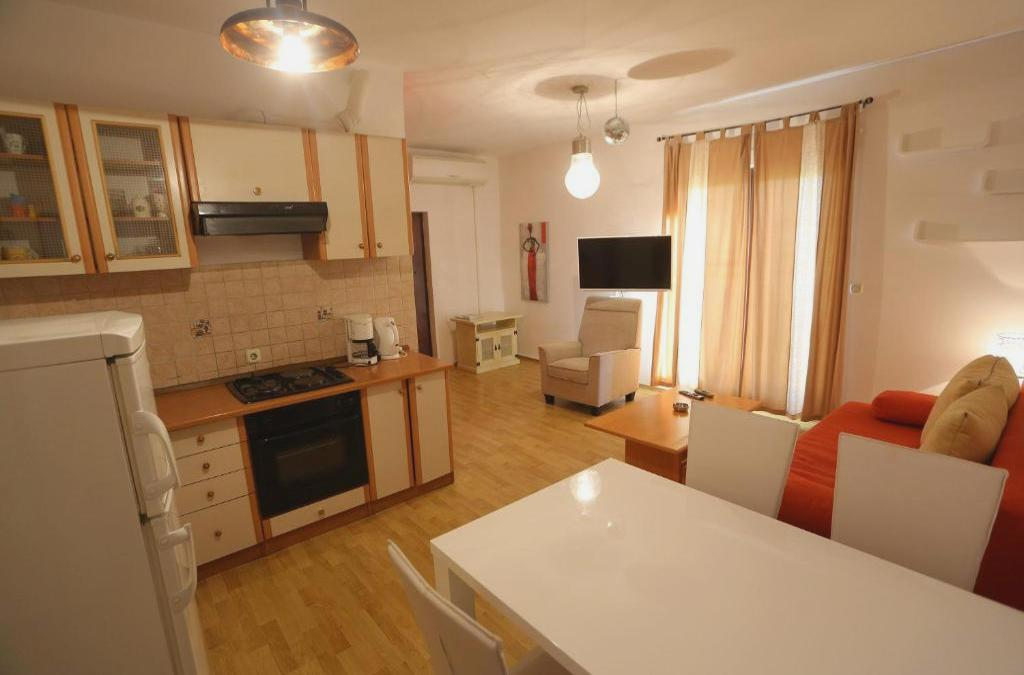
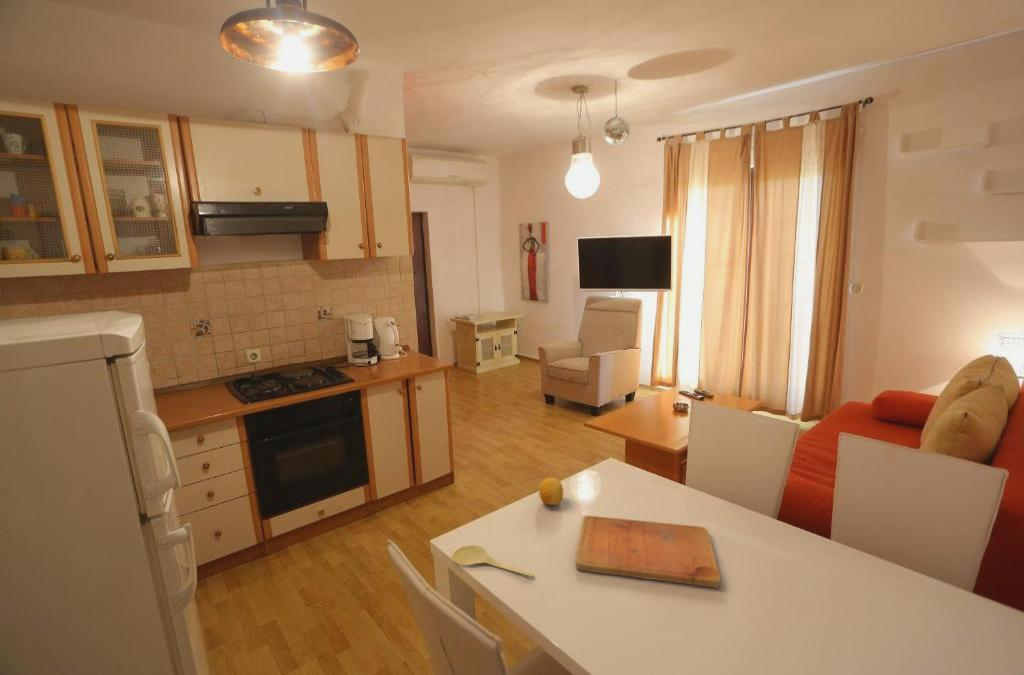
+ fruit [538,477,564,506]
+ spoon [451,545,534,577]
+ cutting board [575,515,722,589]
